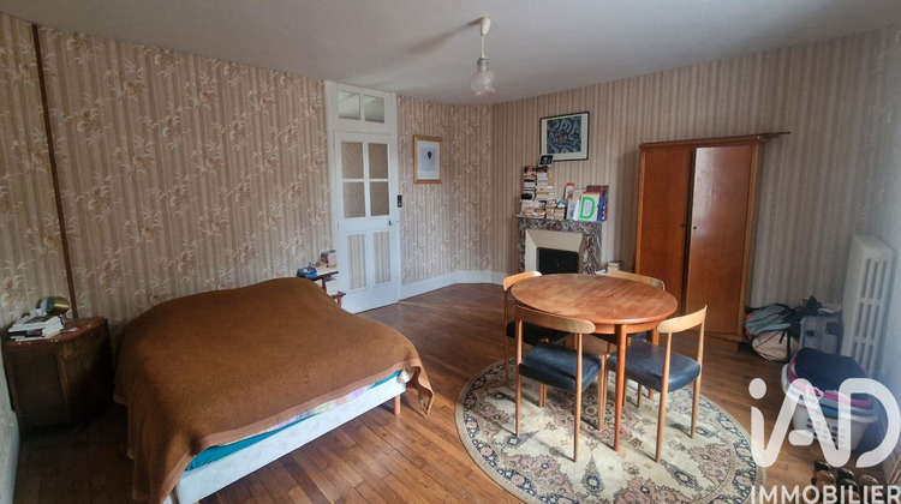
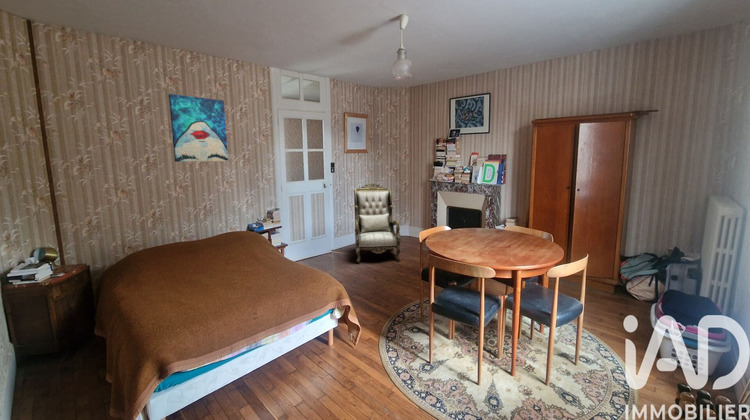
+ wall art [168,93,229,163]
+ armchair [353,182,402,264]
